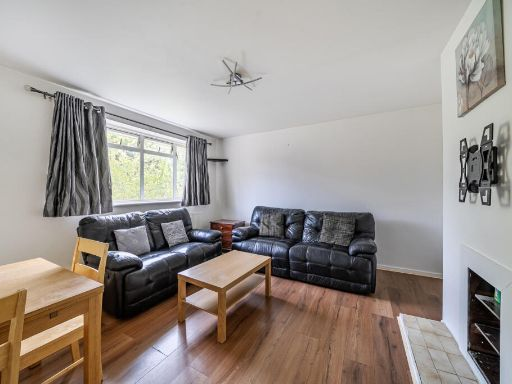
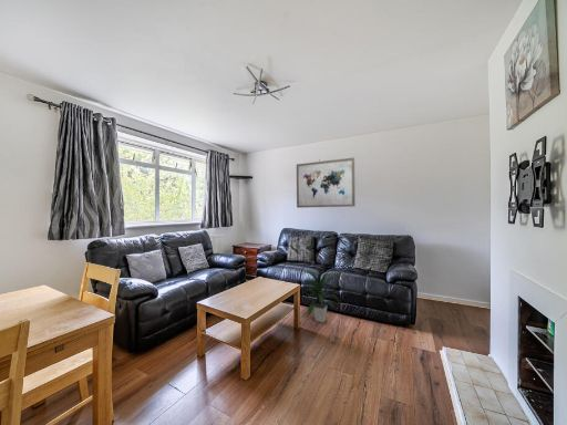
+ wall art [296,157,355,209]
+ indoor plant [301,269,340,323]
